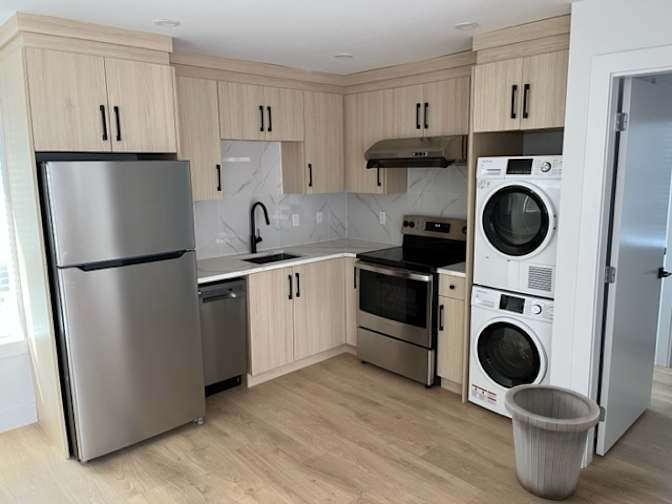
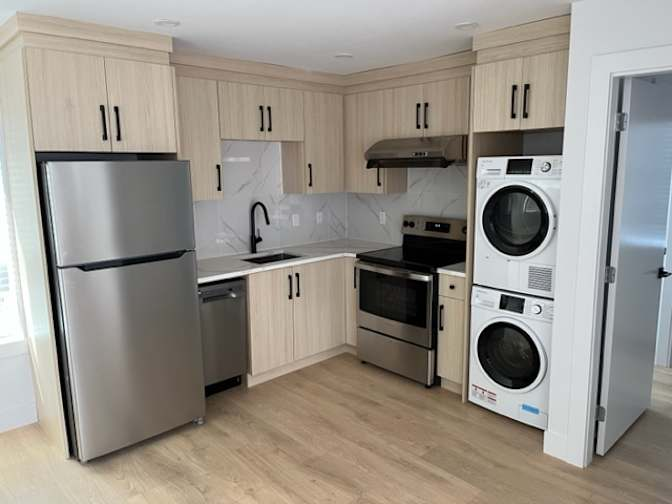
- trash can [504,383,601,501]
